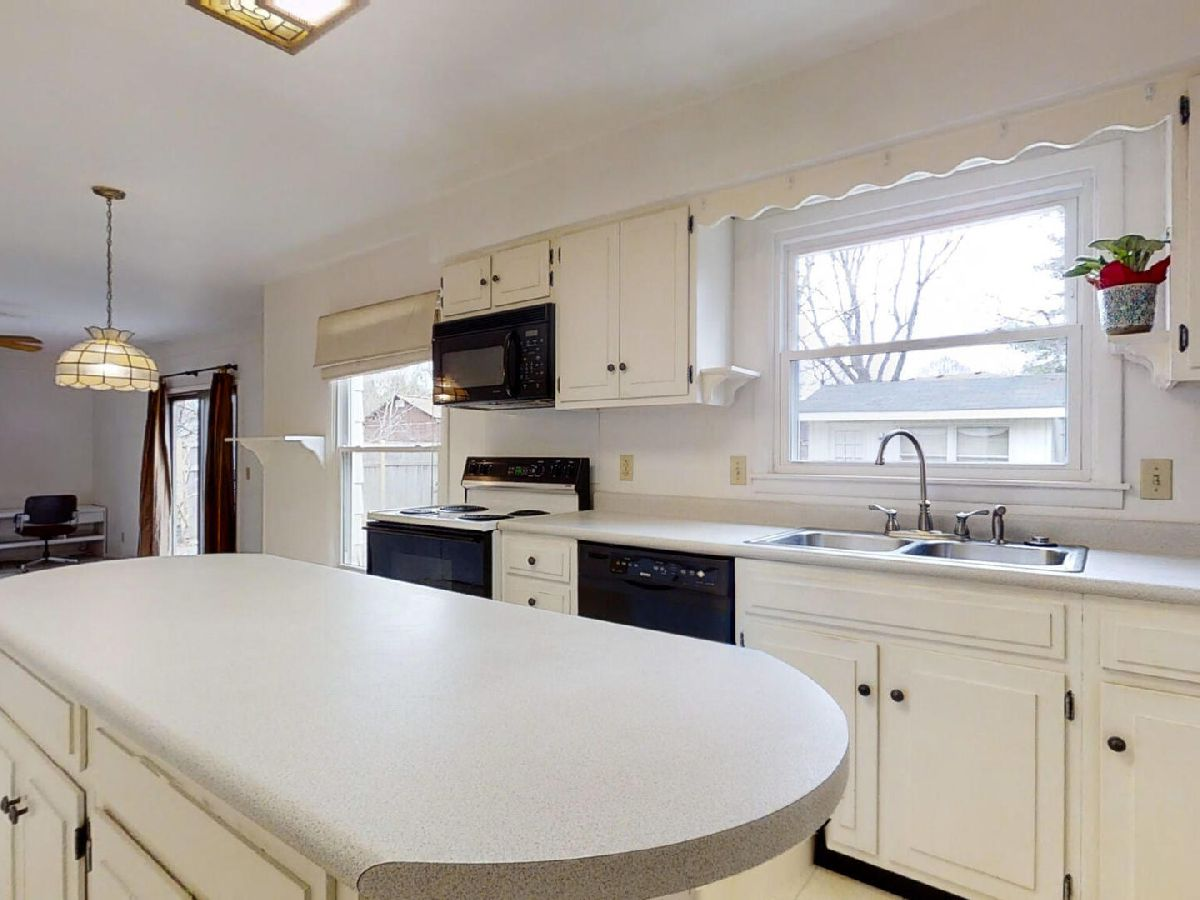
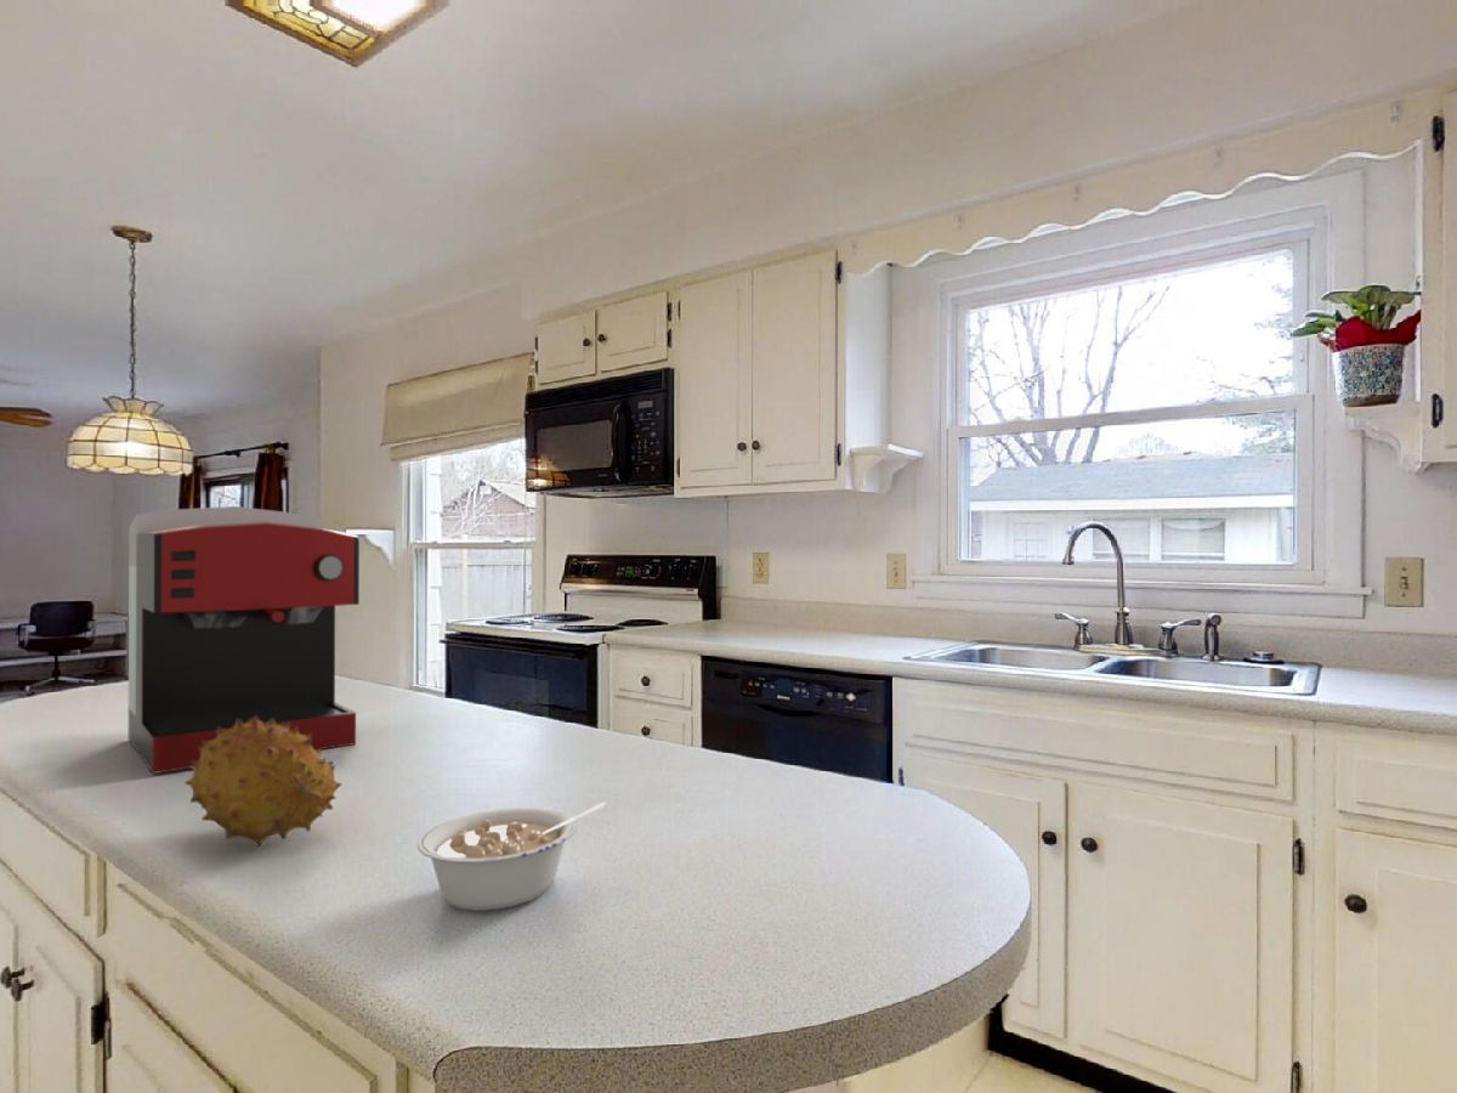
+ legume [416,802,607,912]
+ fruit [183,717,342,848]
+ coffee maker [127,505,361,775]
